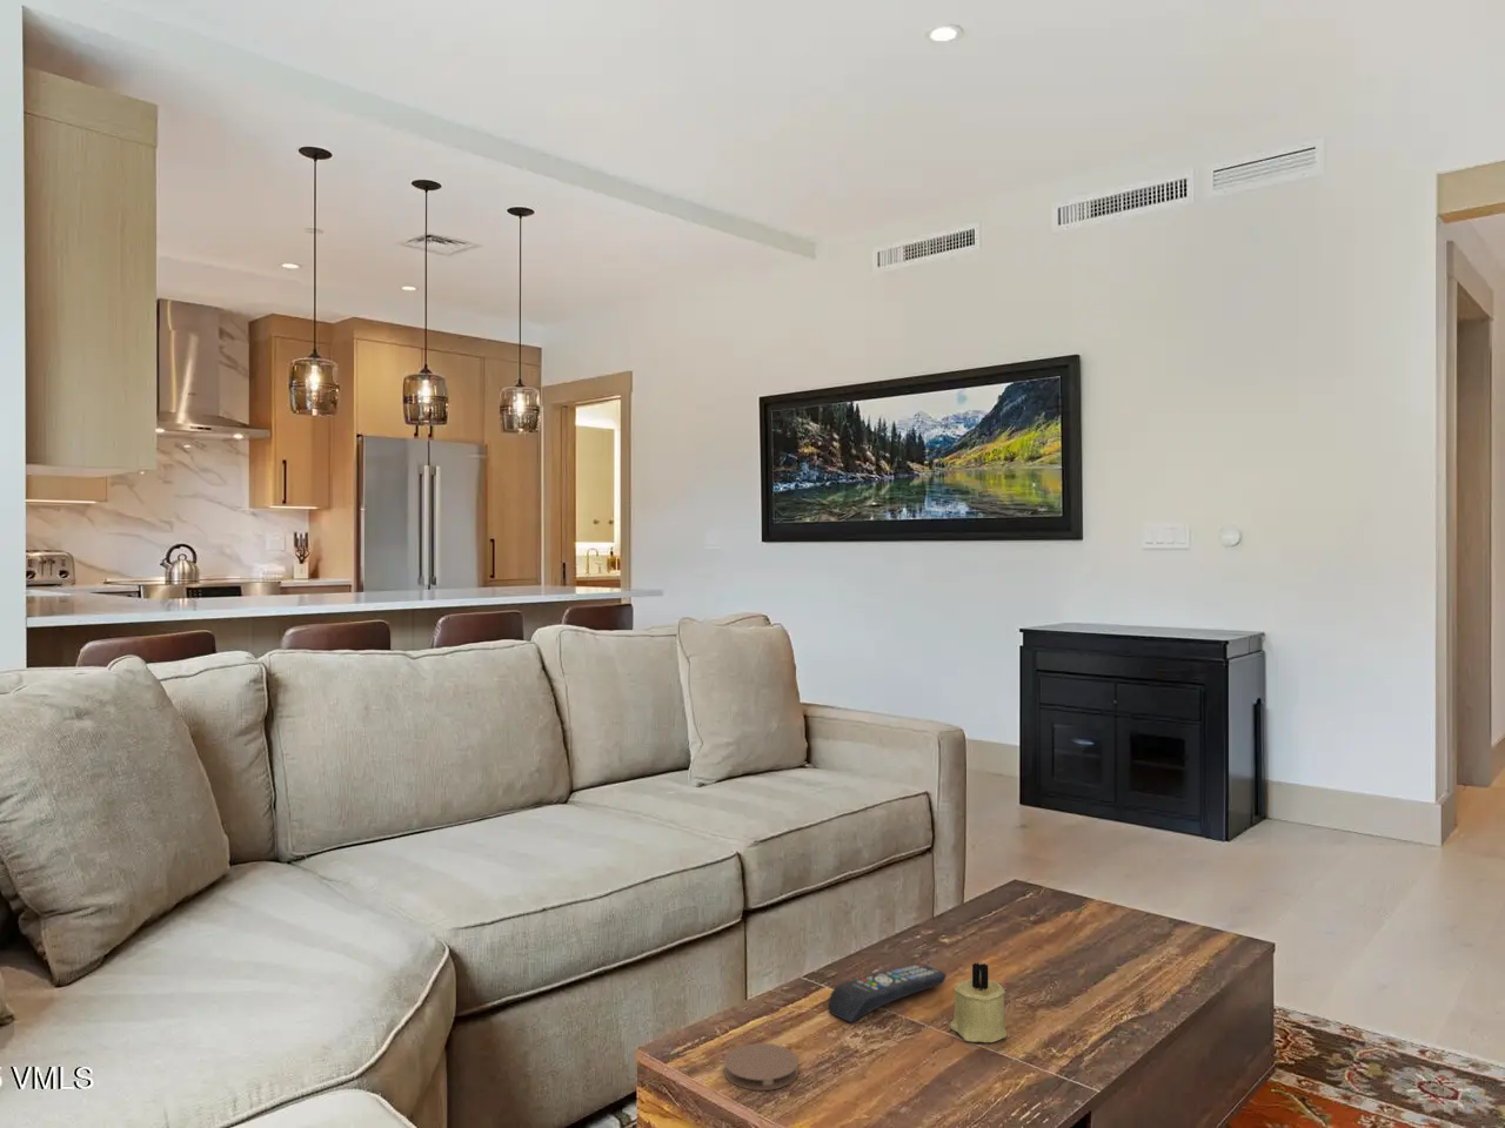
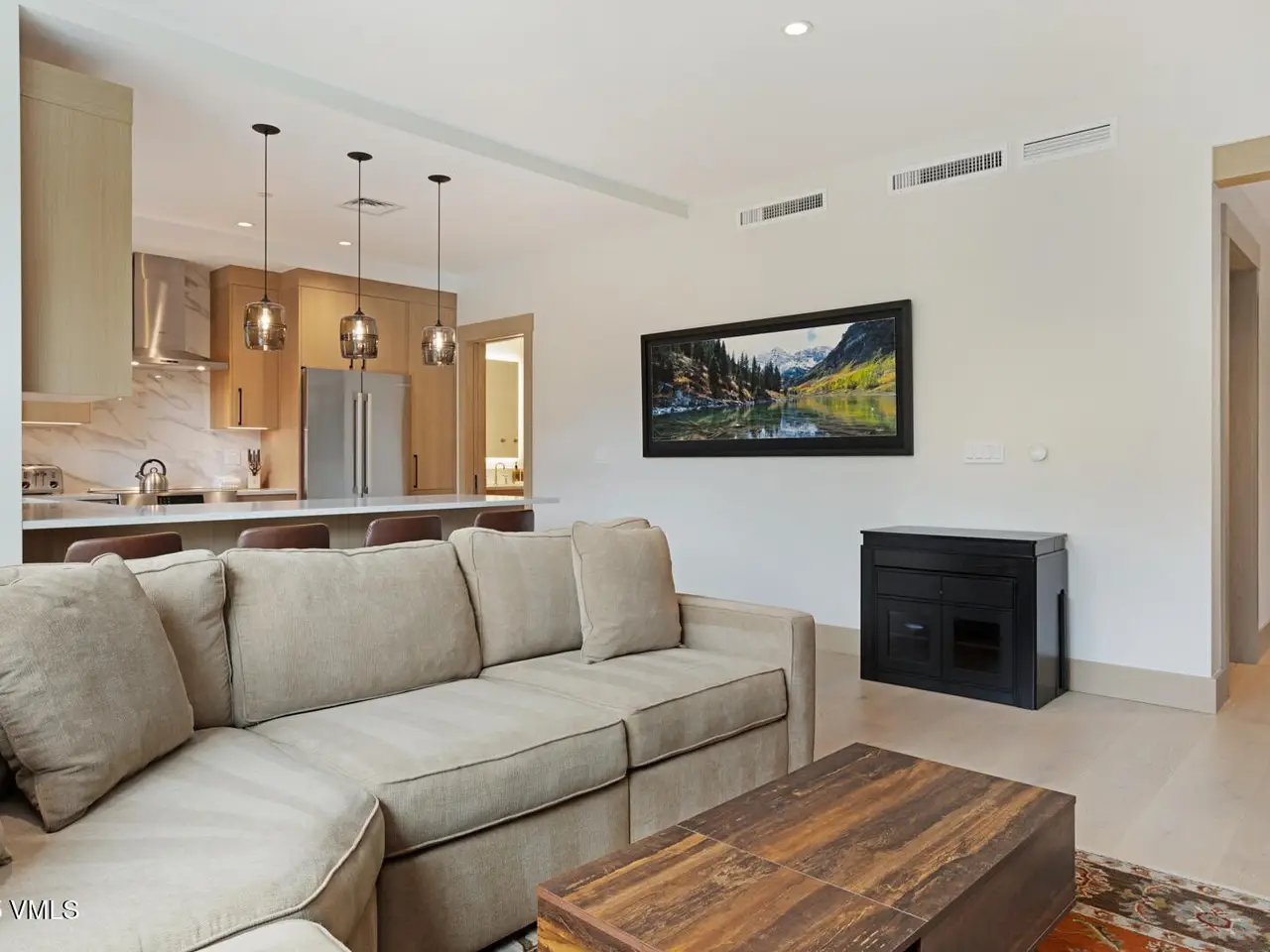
- candle [949,961,1007,1044]
- remote control [828,962,948,1024]
- coaster [723,1043,800,1091]
